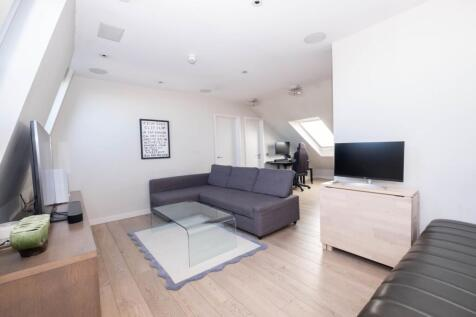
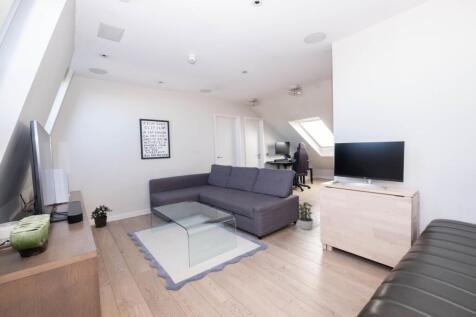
+ potted plant [90,204,113,229]
+ potted plant [295,201,314,231]
